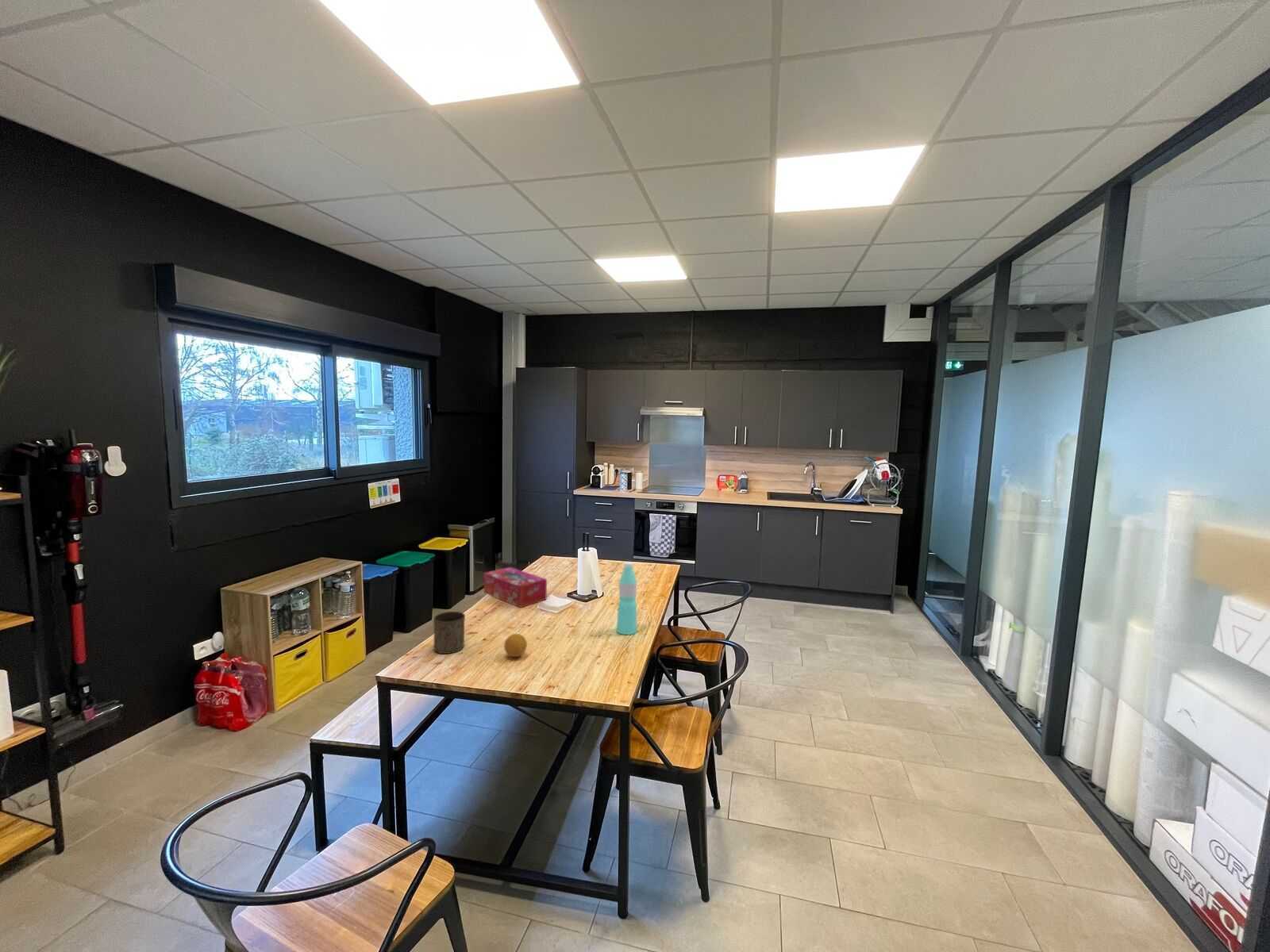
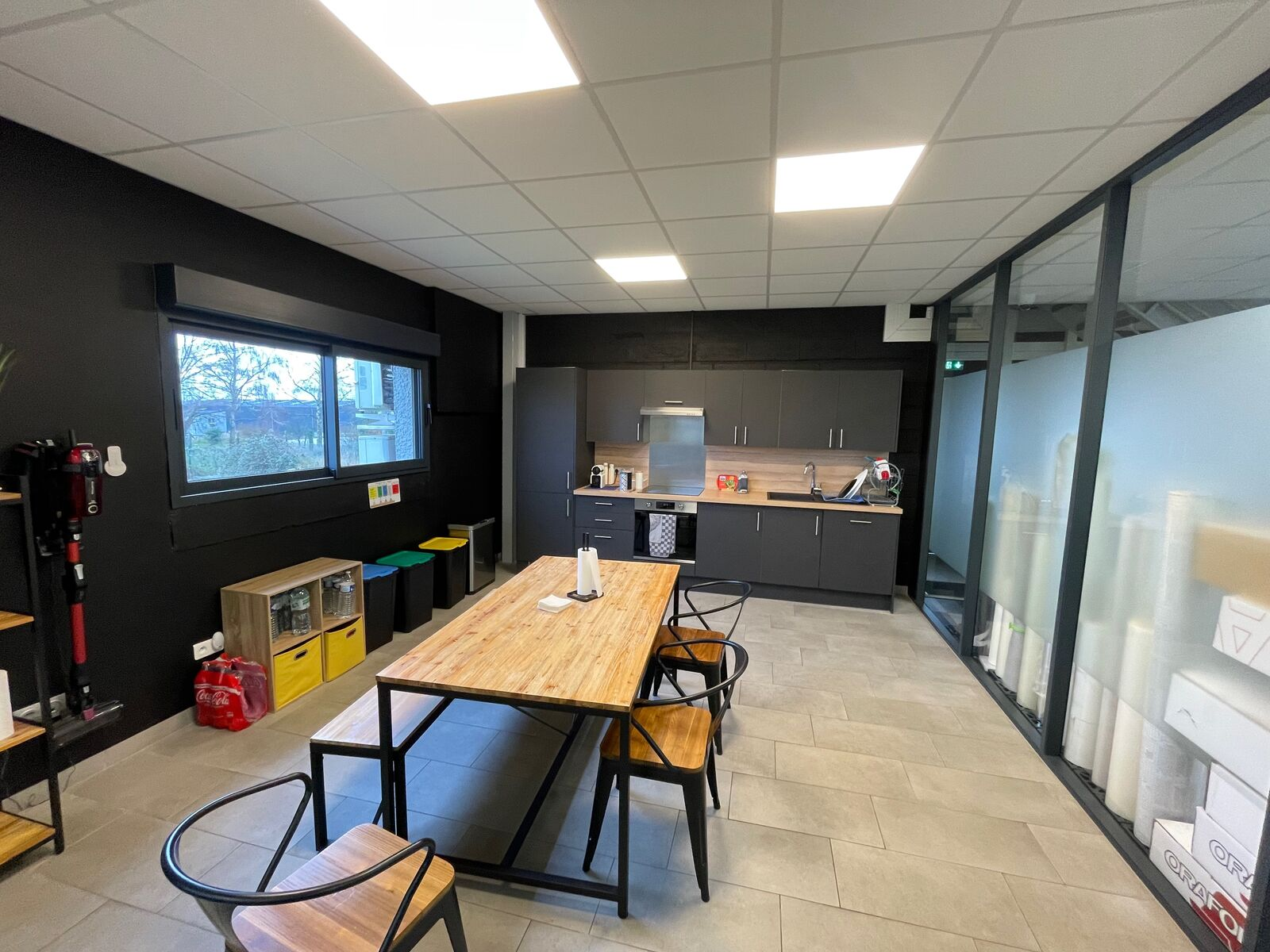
- cup [433,611,466,655]
- water bottle [616,561,637,635]
- fruit [503,633,528,658]
- tissue box [483,566,548,608]
